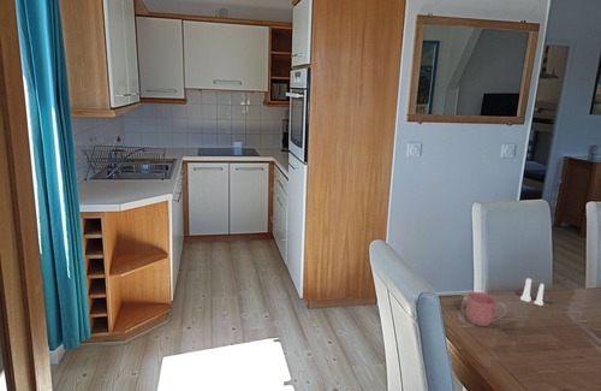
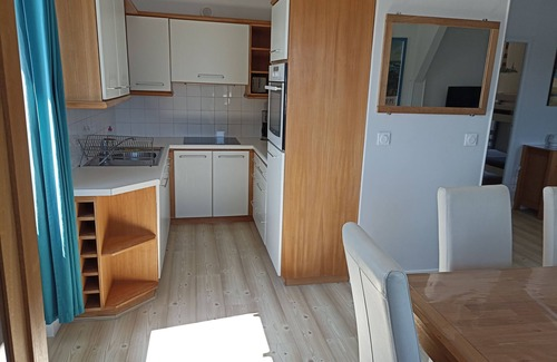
- mug [464,291,508,327]
- salt and pepper shaker set [514,278,553,307]
